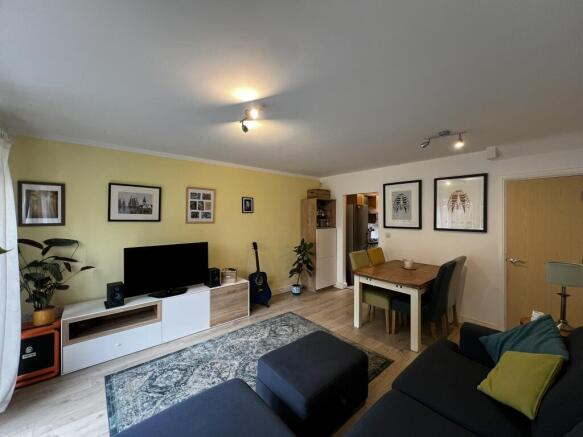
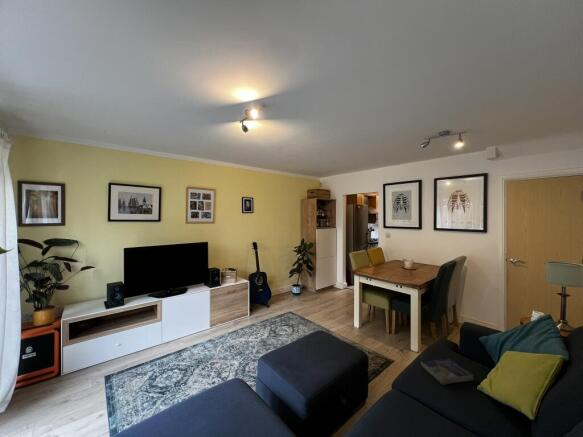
+ book [420,358,475,386]
